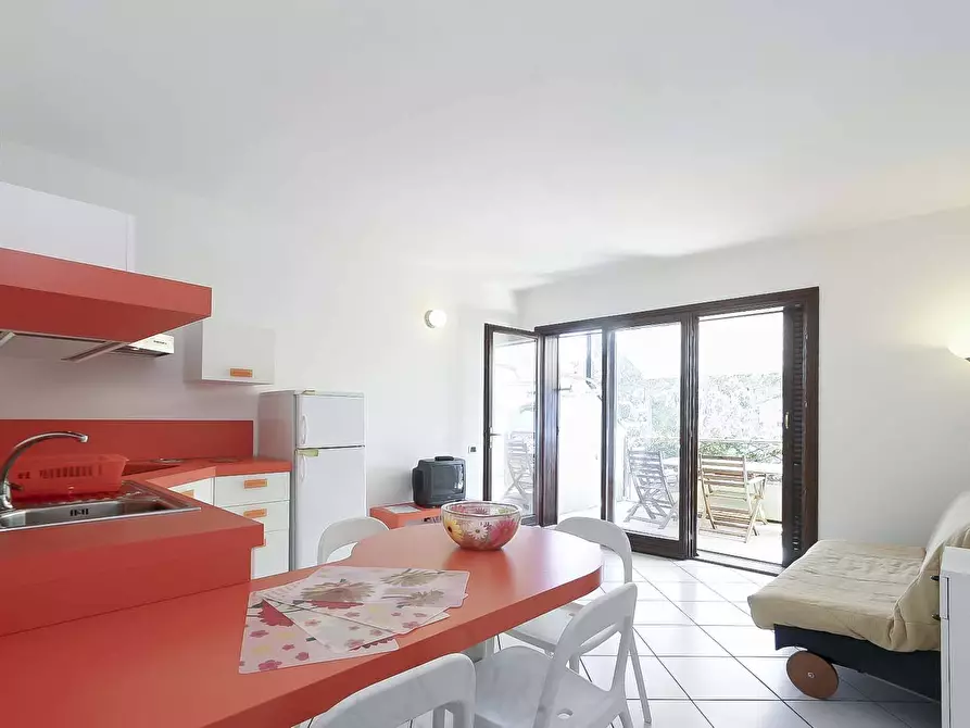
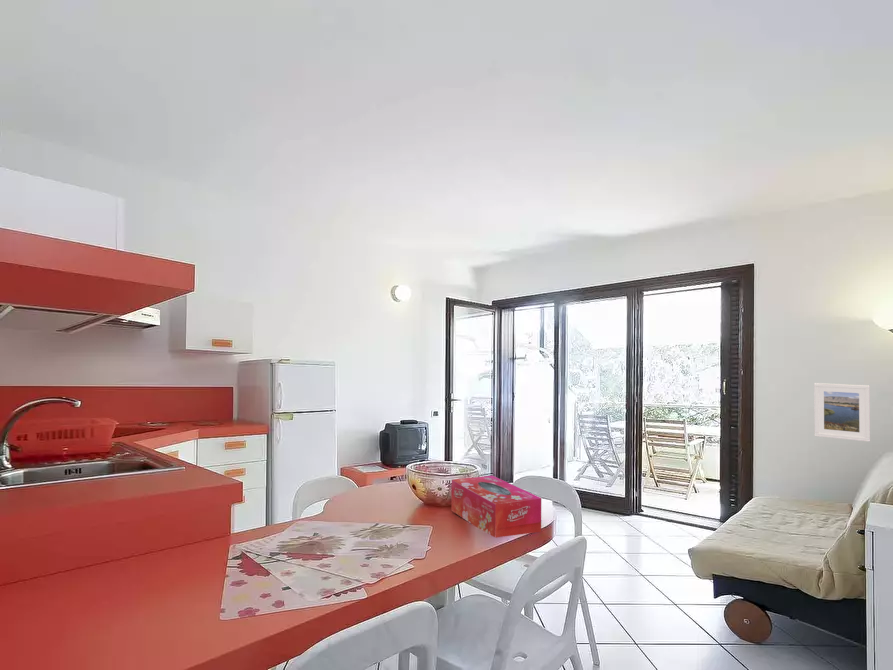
+ tissue box [450,475,542,538]
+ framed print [813,382,871,443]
